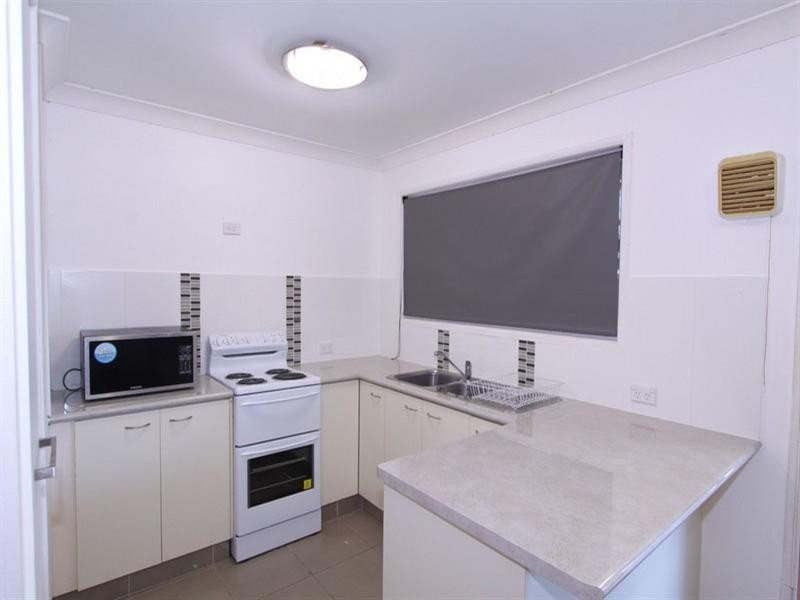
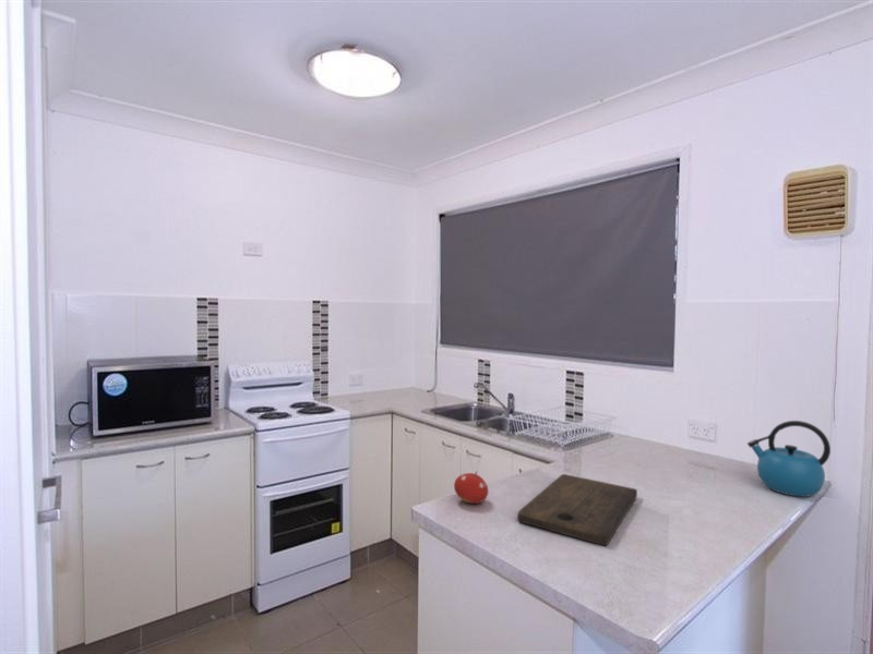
+ kettle [746,420,832,498]
+ cutting board [516,473,638,546]
+ fruit [453,470,489,505]
